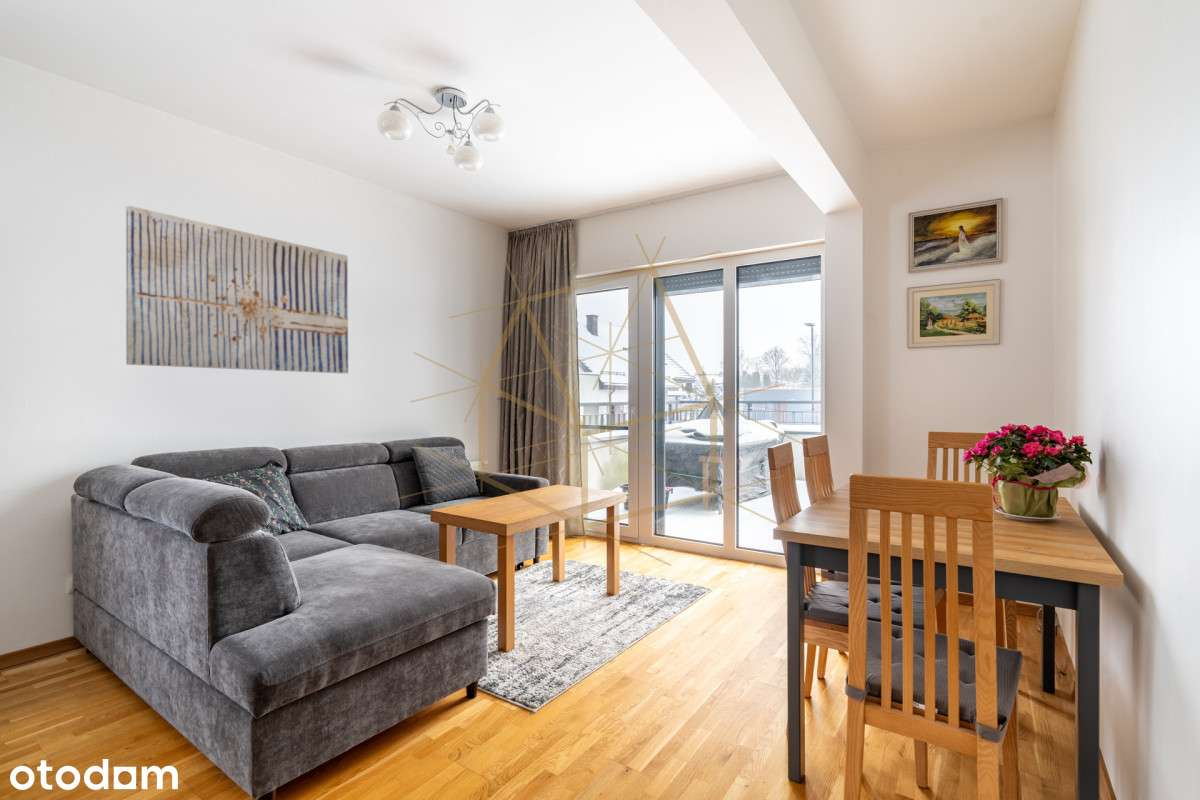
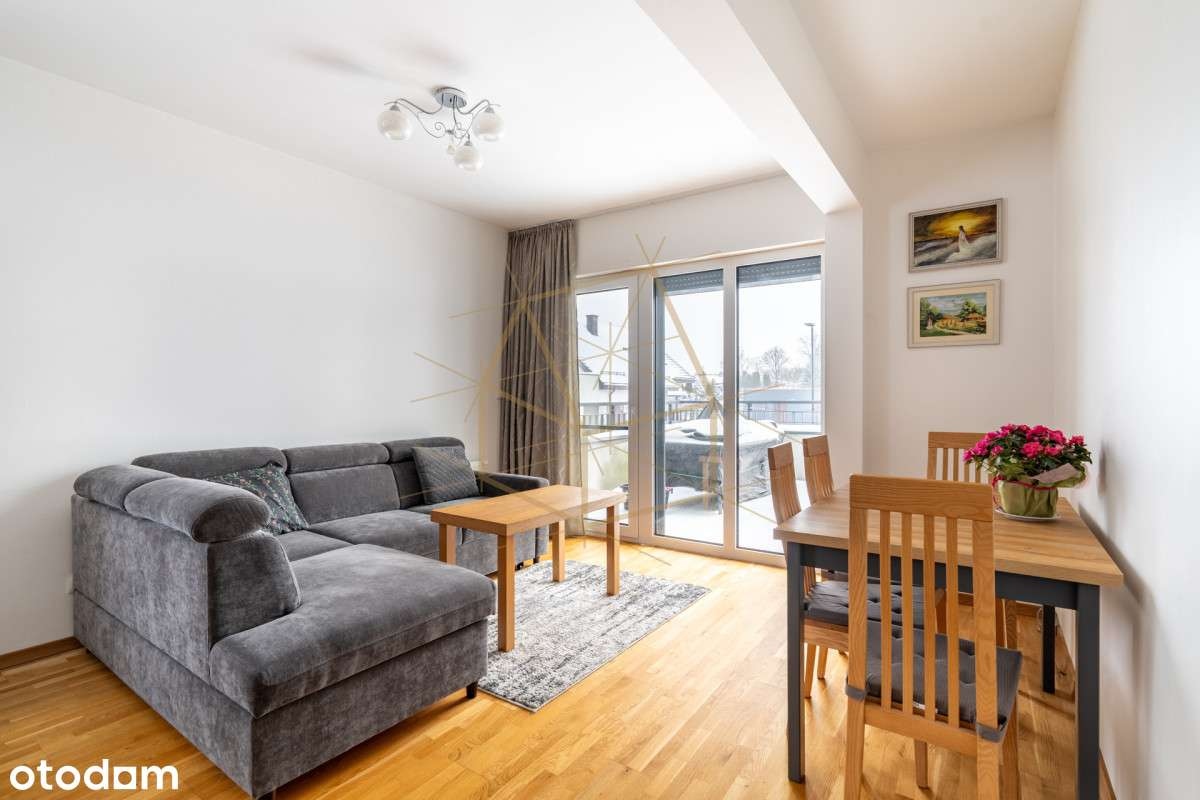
- wall art [125,205,349,374]
